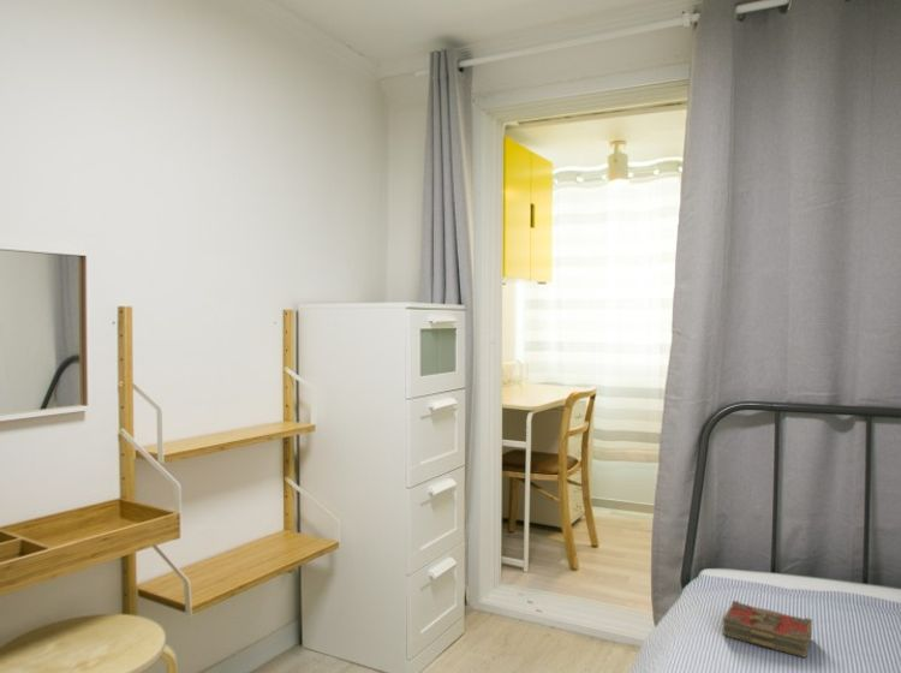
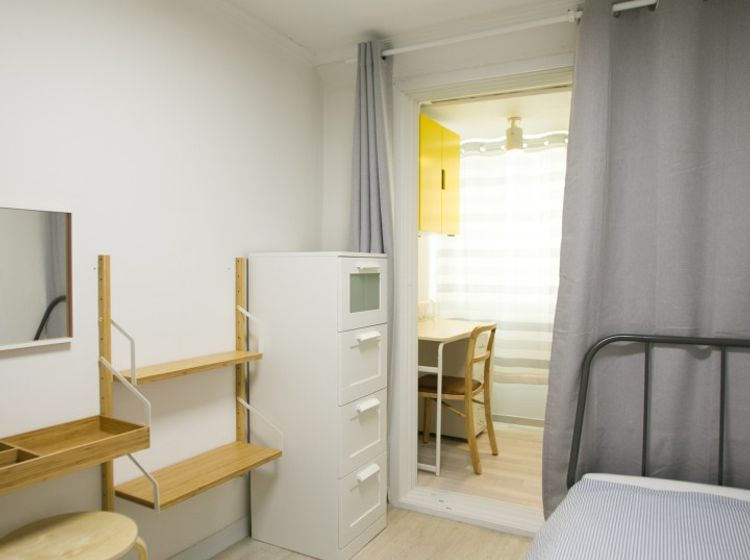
- book [721,600,813,659]
